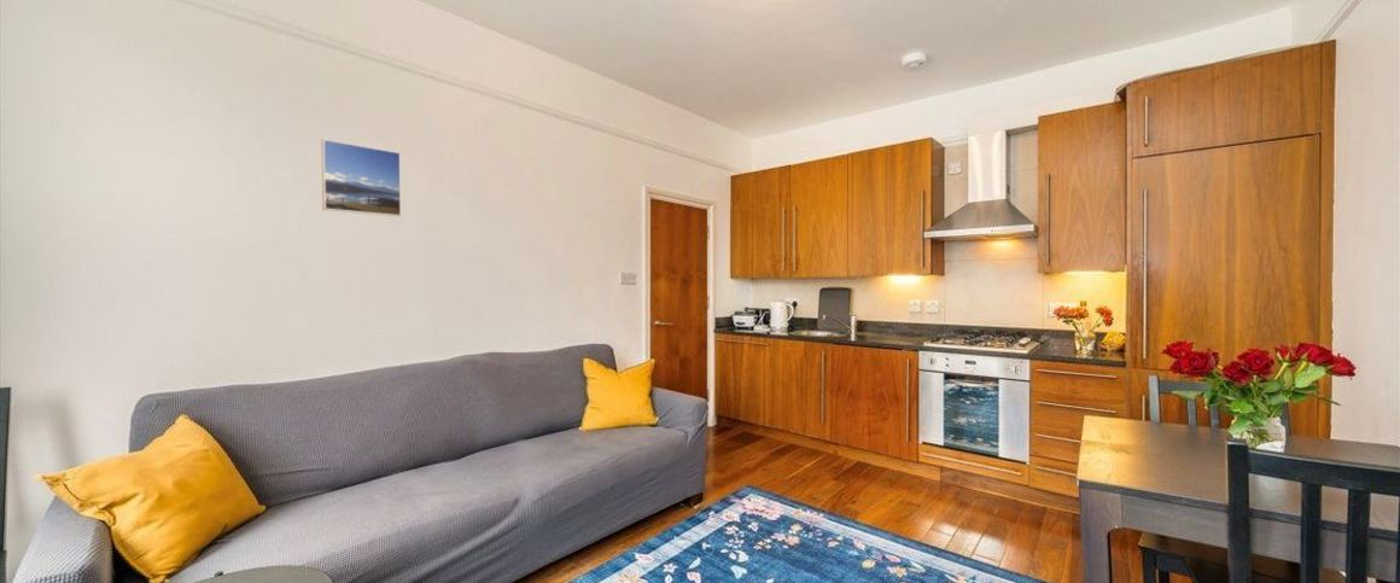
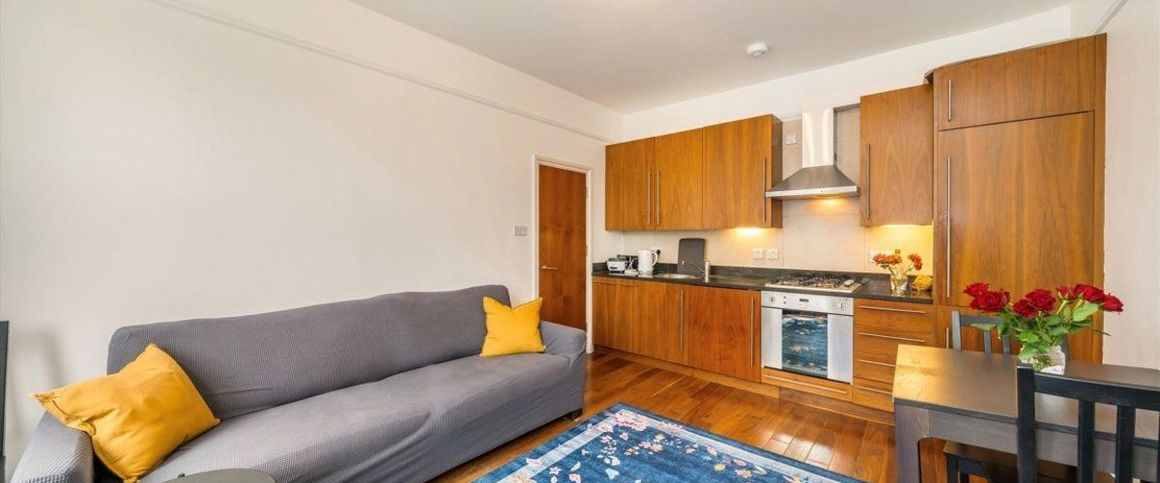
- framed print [320,138,402,217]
